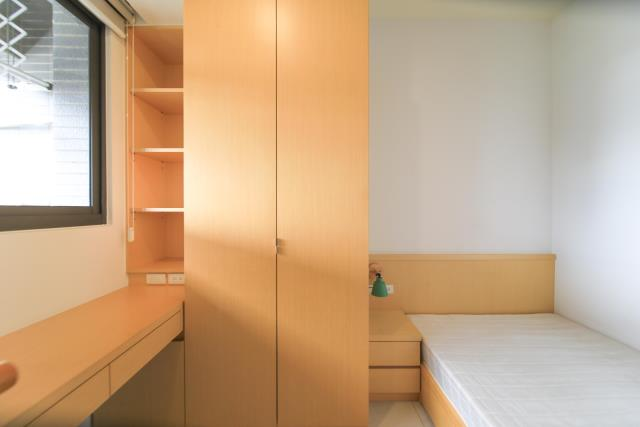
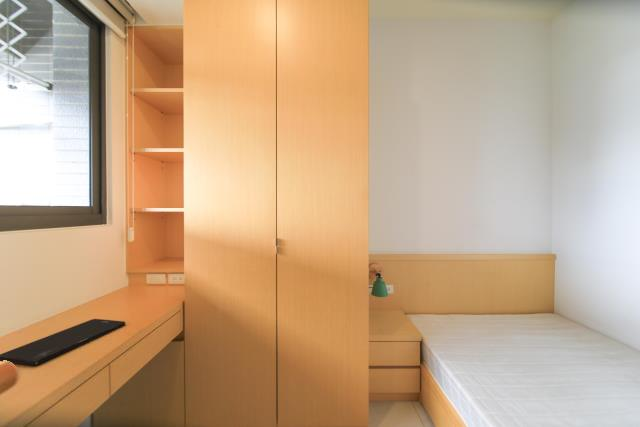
+ smartphone [0,318,126,367]
